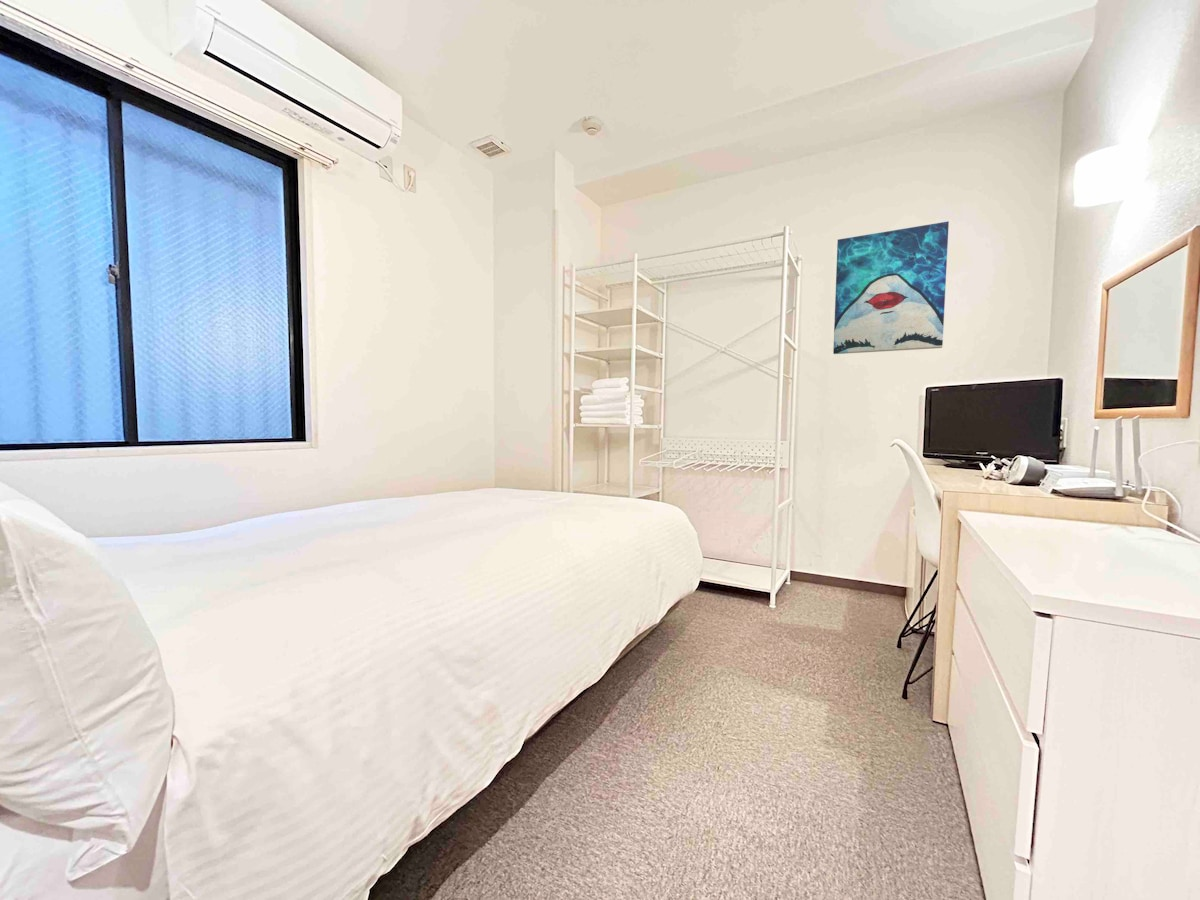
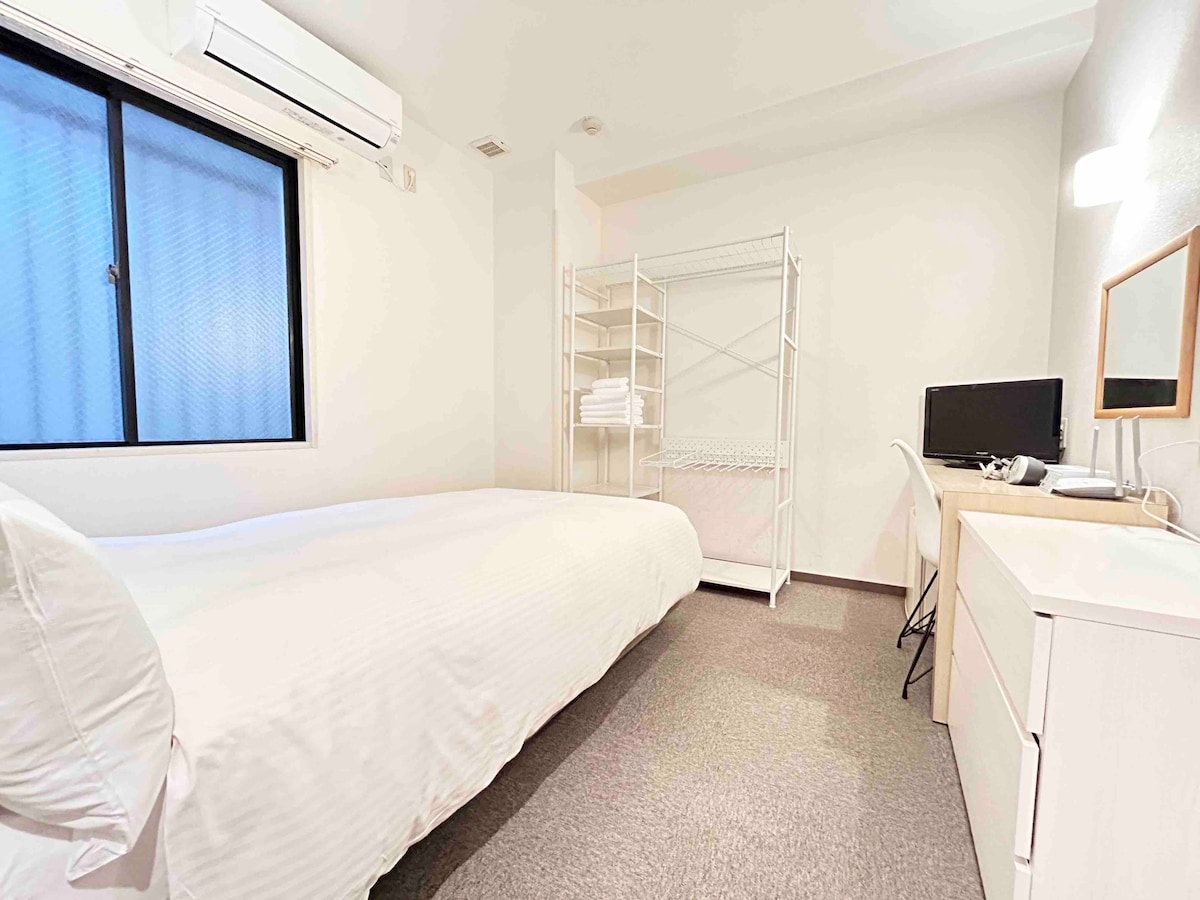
- wall art [832,220,950,355]
